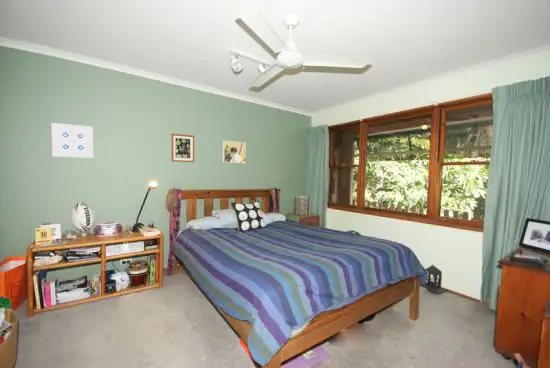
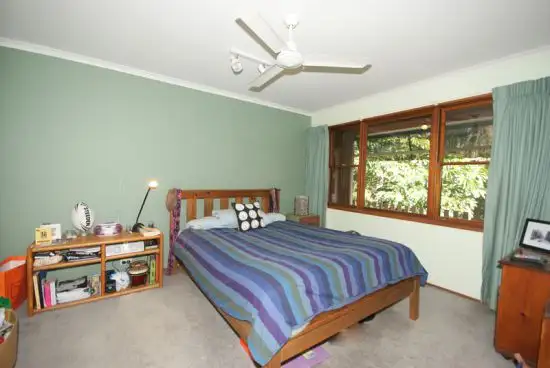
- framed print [222,140,247,164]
- wall art [170,132,195,163]
- lantern [422,263,443,294]
- wall art [51,122,94,159]
